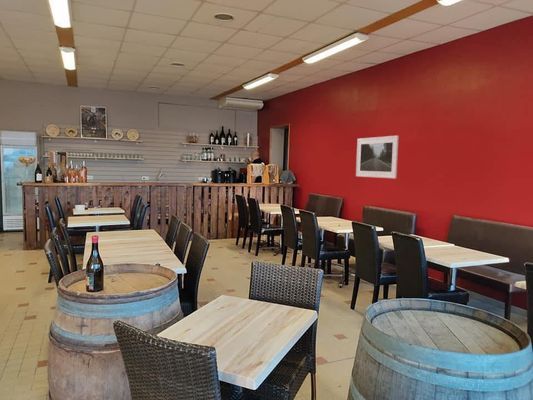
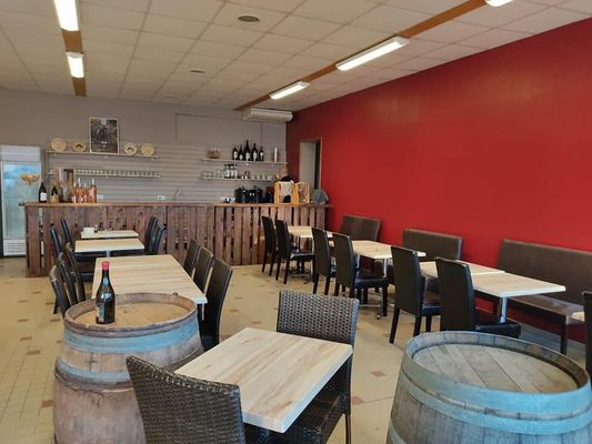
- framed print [355,135,400,179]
